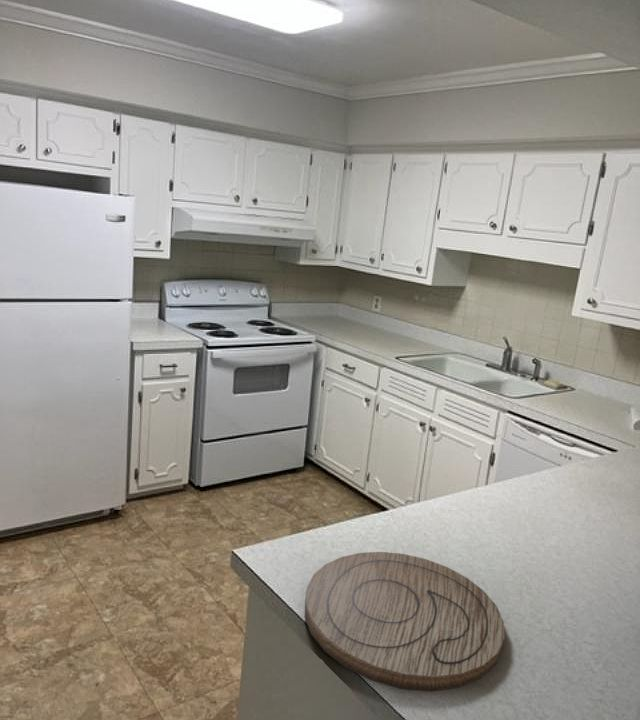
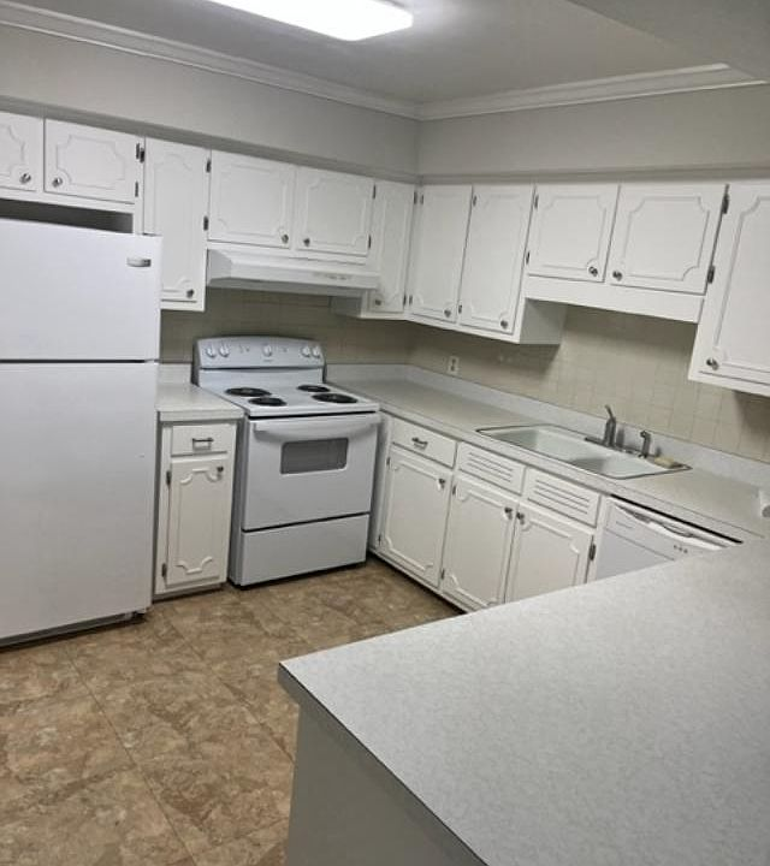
- cutting board [304,551,505,692]
